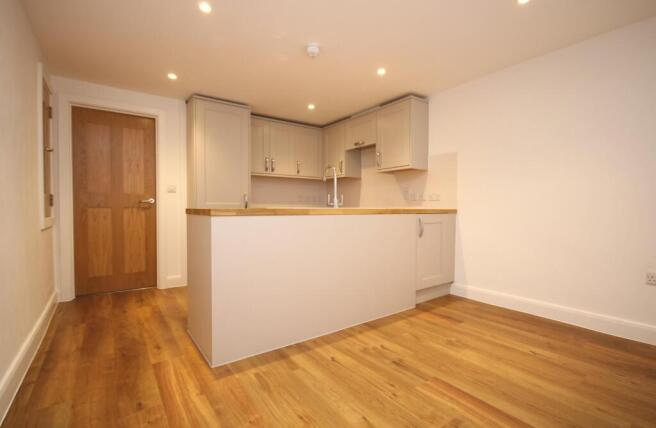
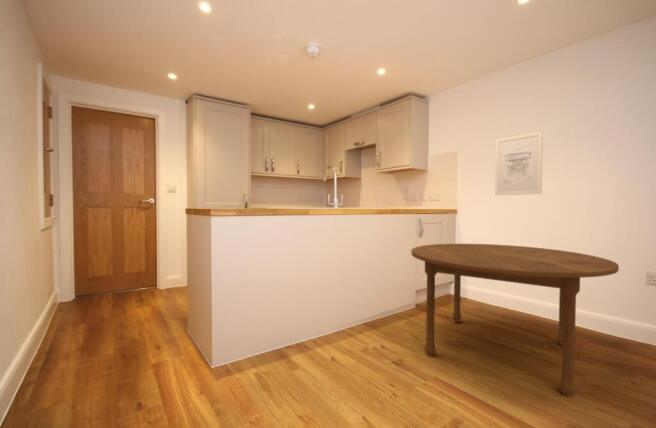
+ dining table [410,243,620,398]
+ wall art [494,130,544,196]
